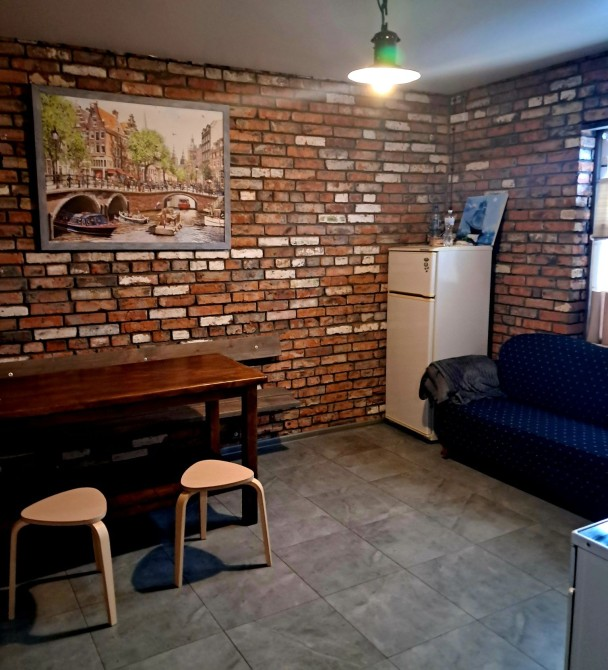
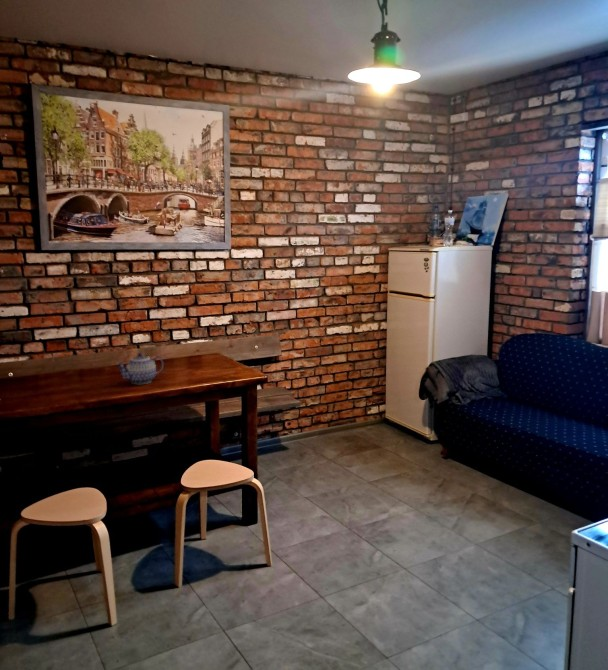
+ teapot [116,352,165,385]
